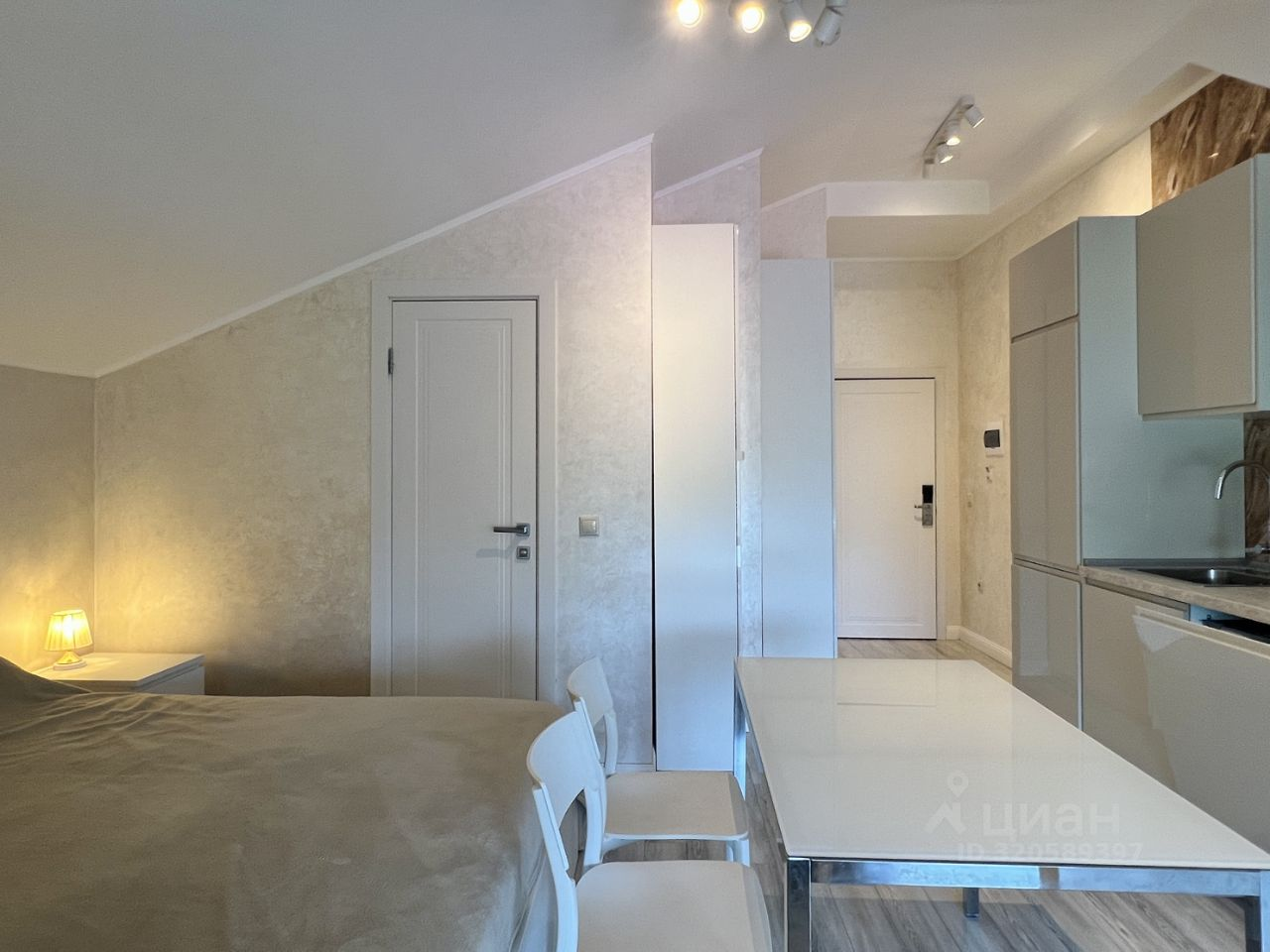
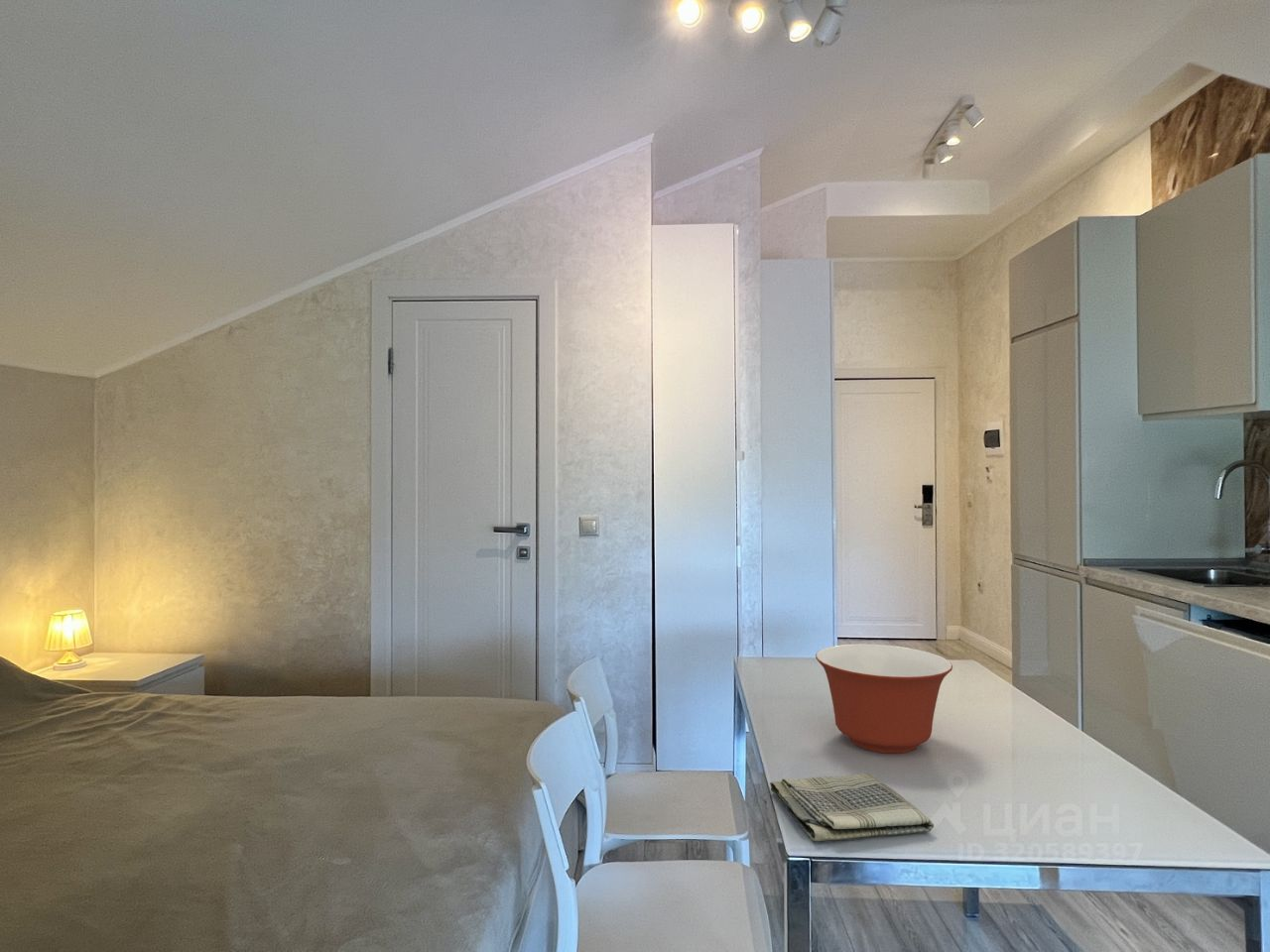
+ dish towel [769,772,935,842]
+ mixing bowl [815,644,953,754]
